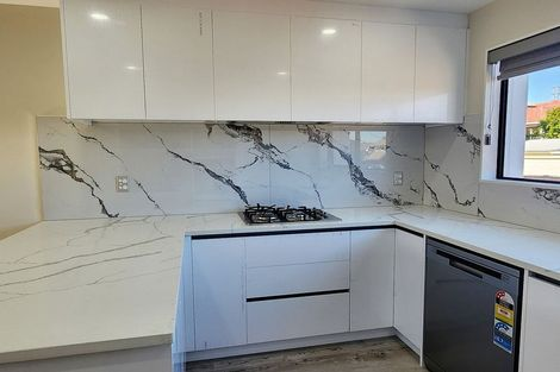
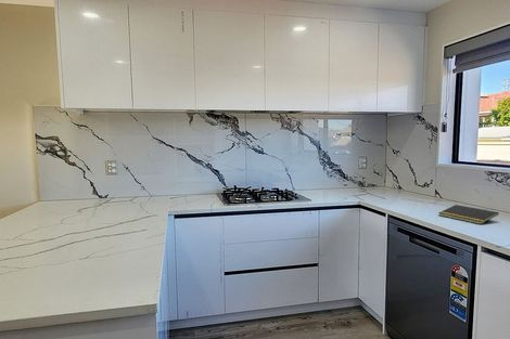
+ notepad [437,204,500,225]
